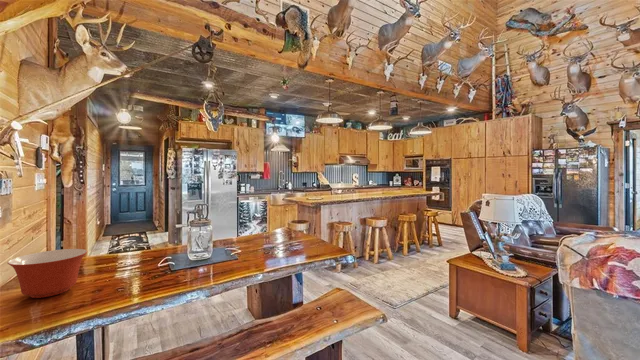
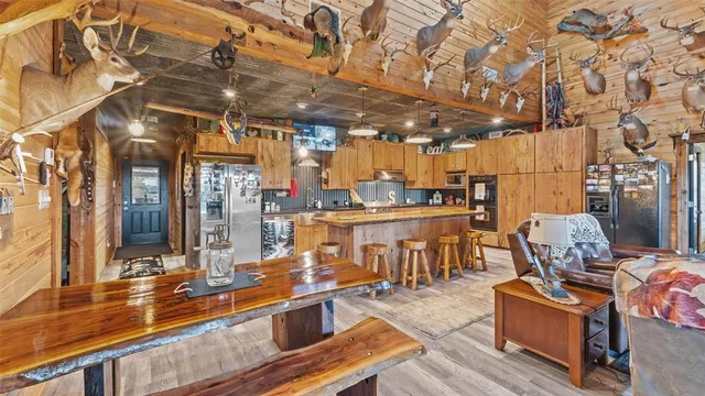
- mixing bowl [6,248,88,299]
